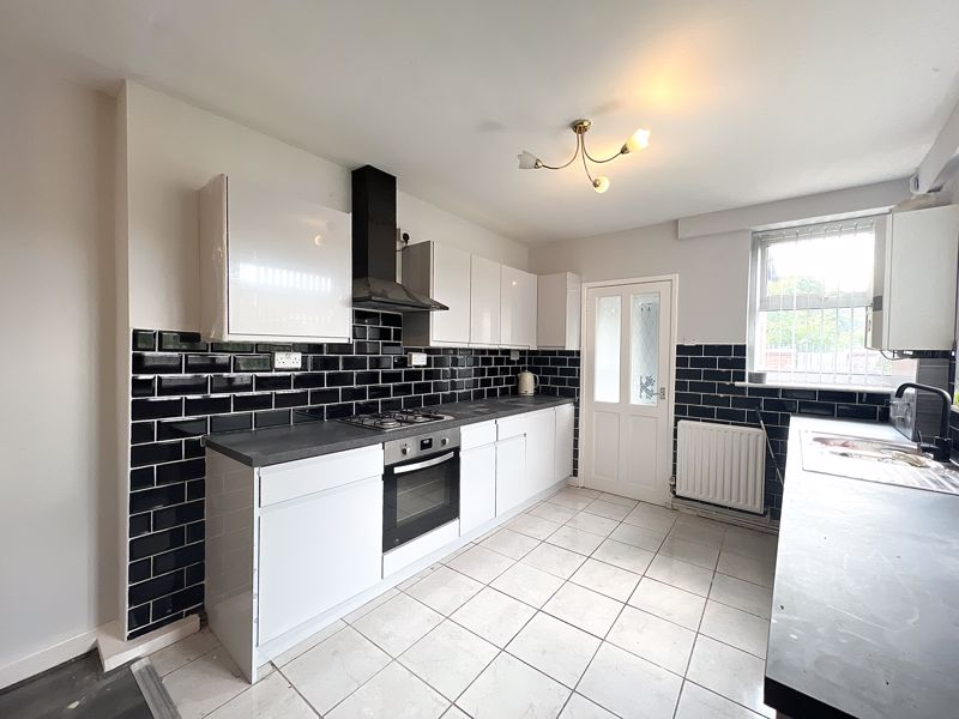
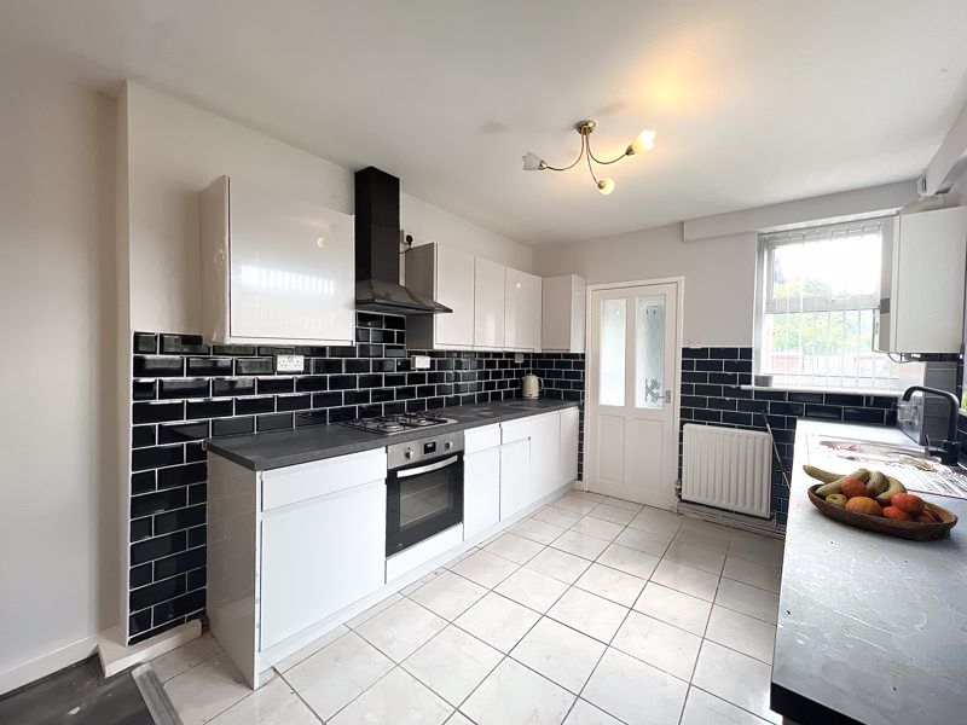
+ fruit bowl [801,464,960,543]
